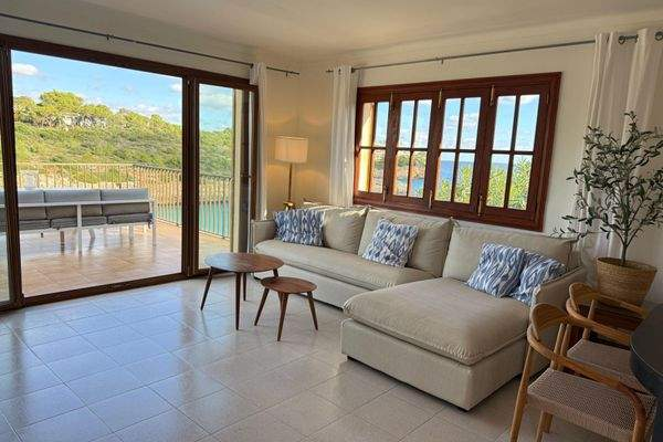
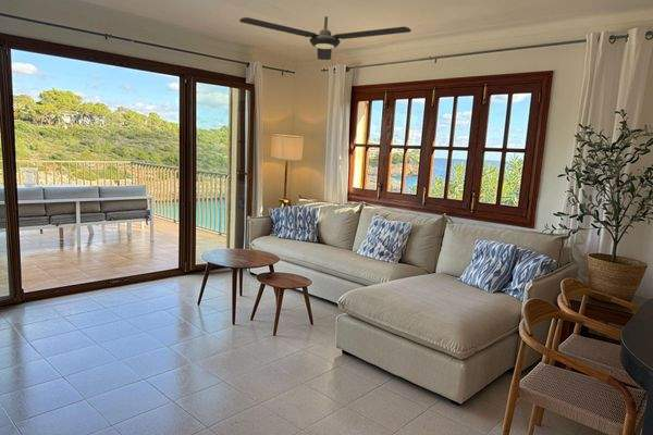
+ ceiling fan [238,15,412,61]
